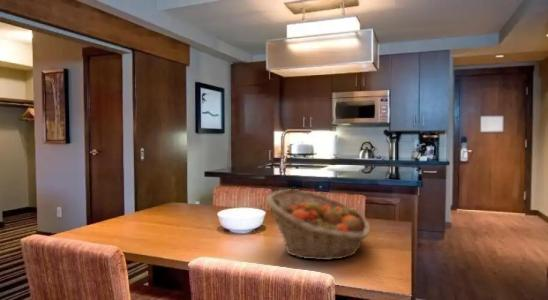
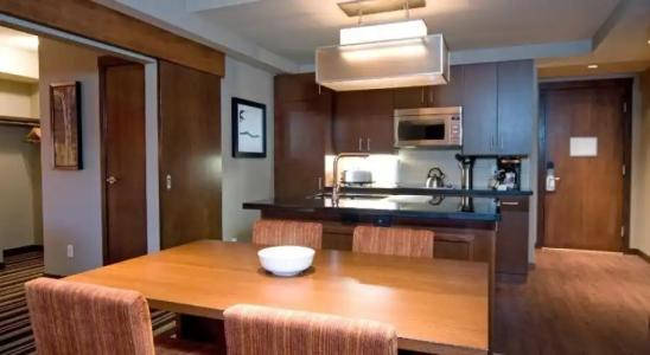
- fruit basket [265,188,371,261]
